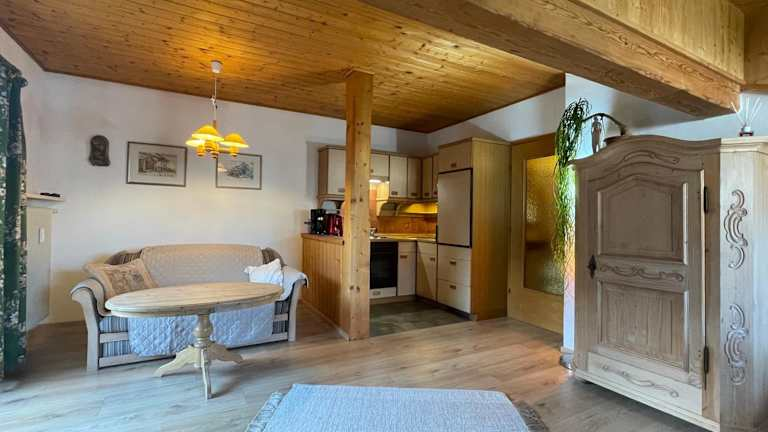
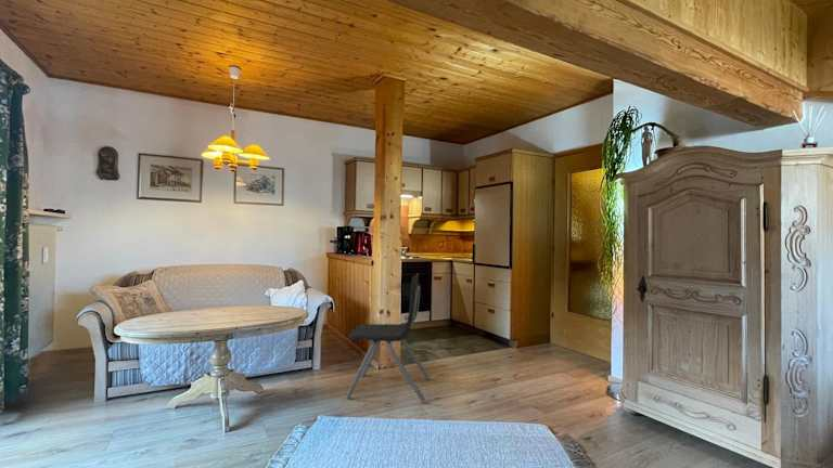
+ dining chair [345,272,431,404]
